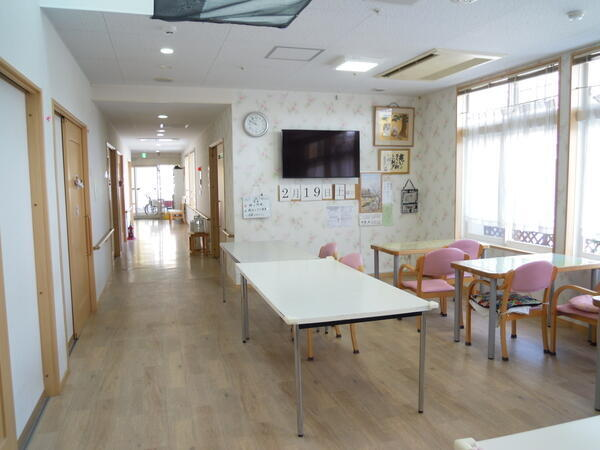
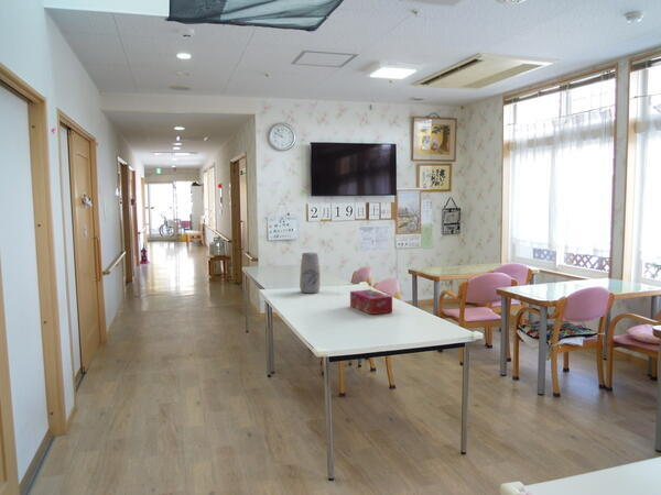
+ vase [299,252,321,295]
+ tissue box [349,288,393,316]
